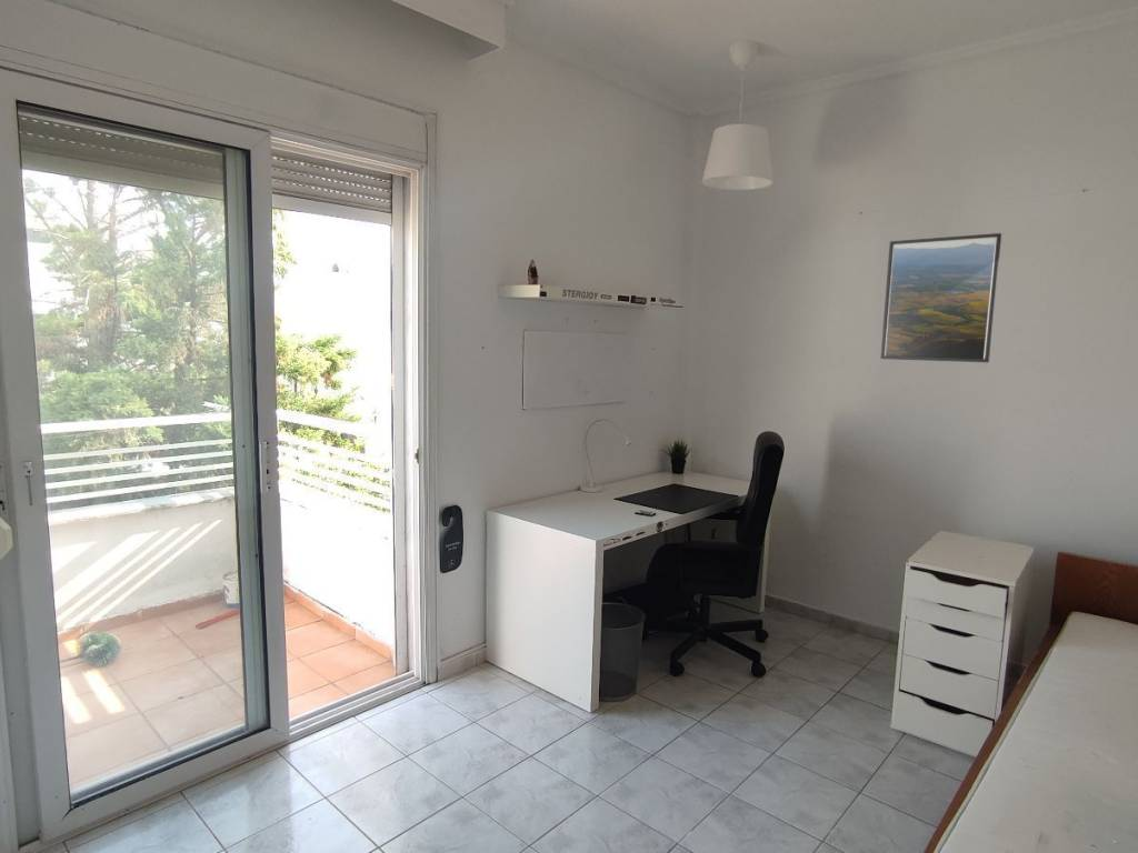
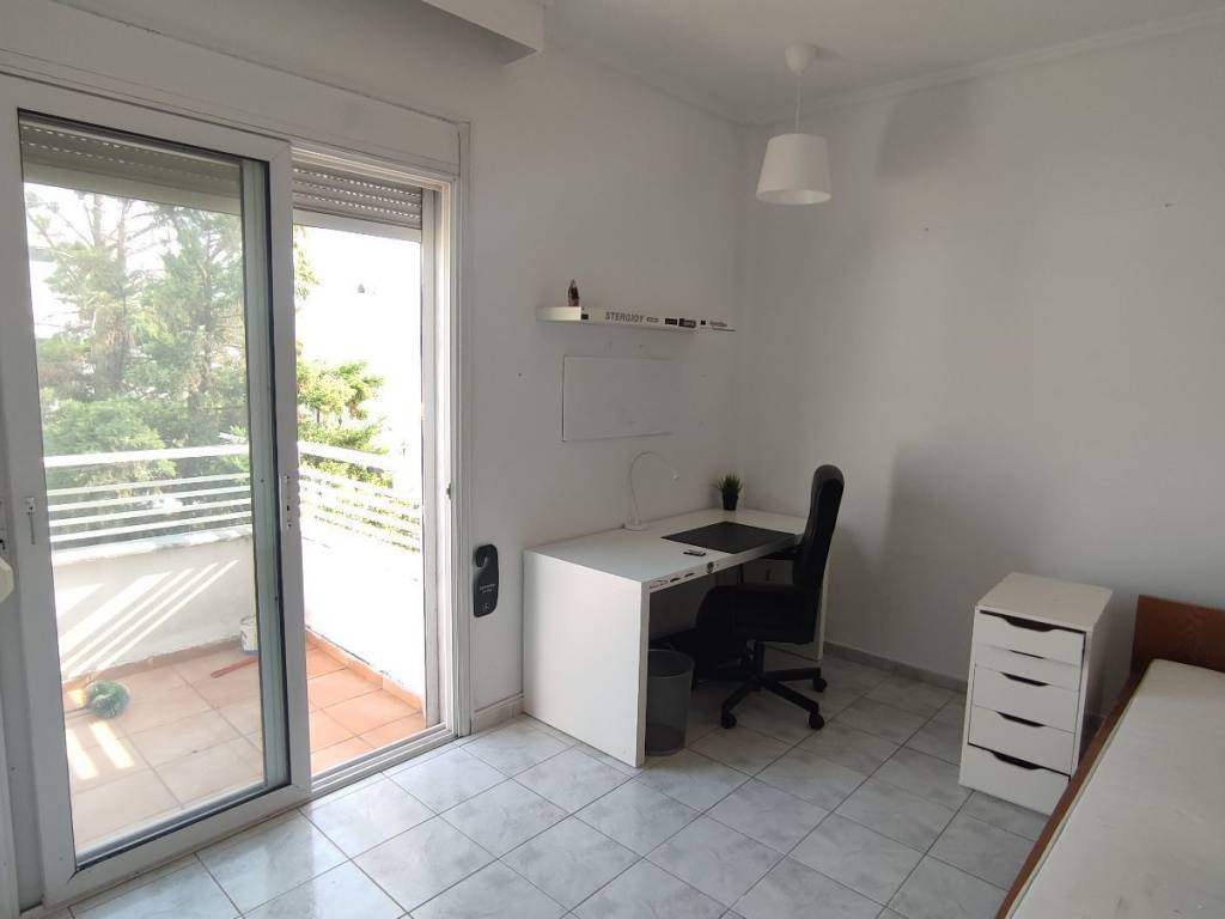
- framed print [879,232,1002,363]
